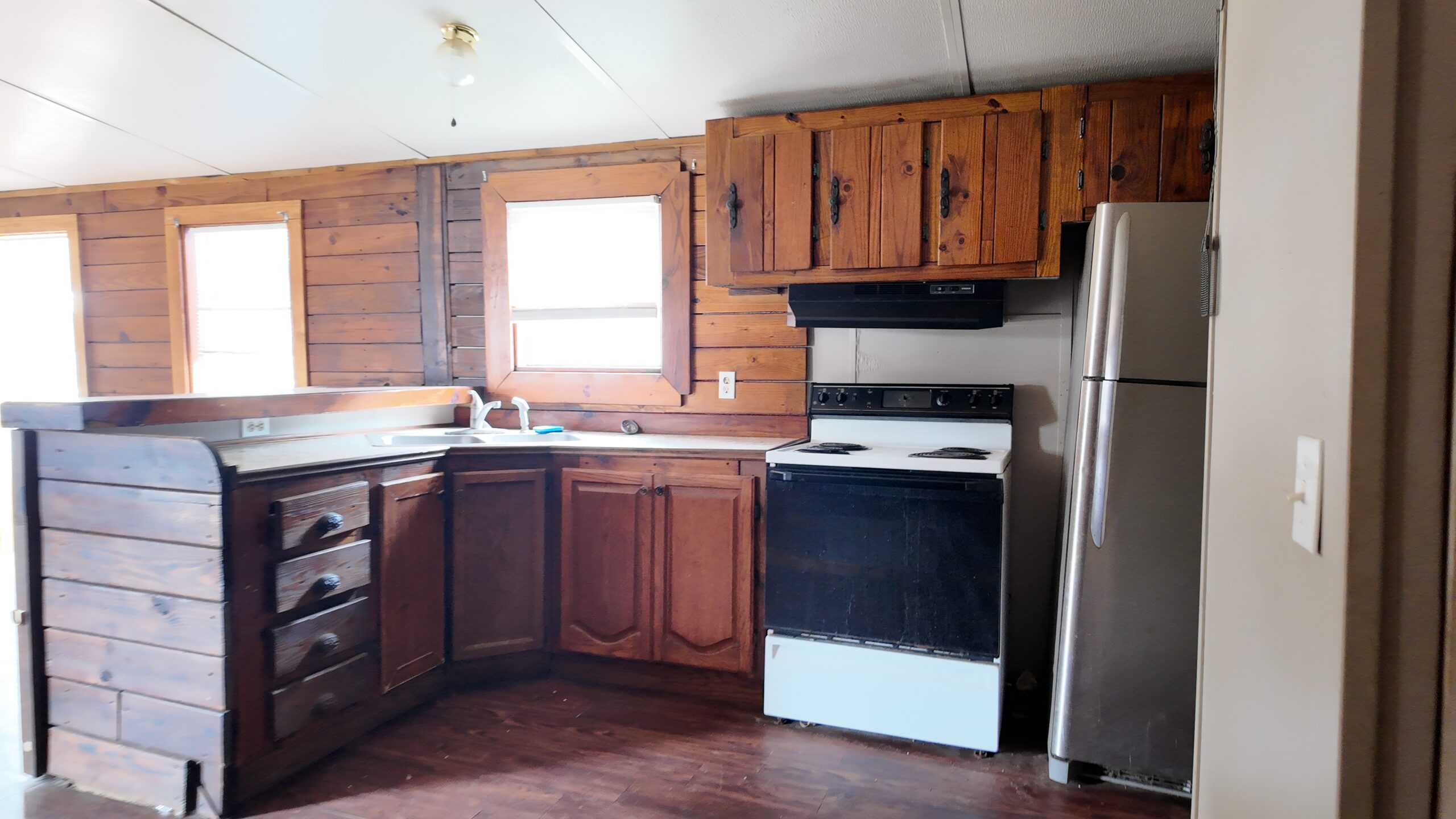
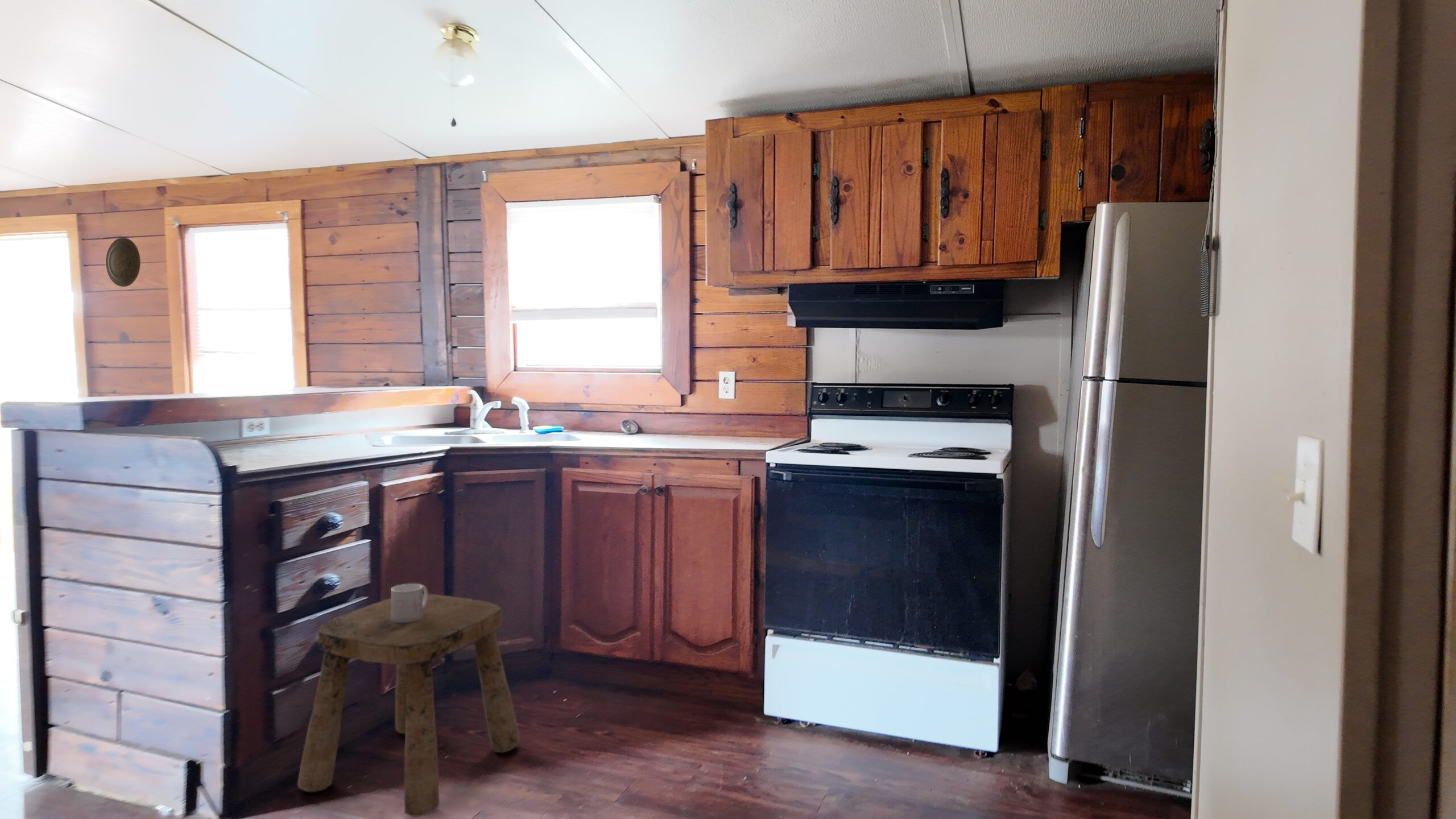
+ stool [297,593,521,817]
+ mug [390,583,428,623]
+ decorative plate [105,237,141,287]
